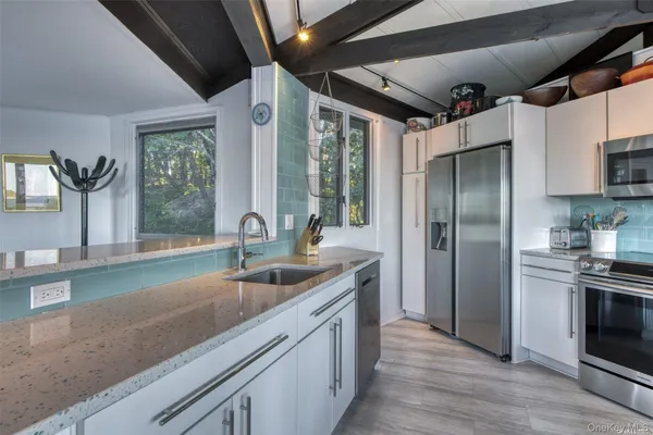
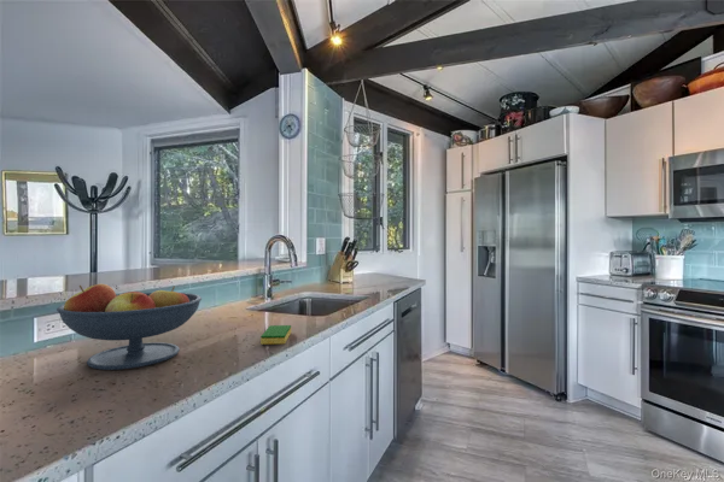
+ fruit bowl [56,283,203,371]
+ dish sponge [259,324,292,346]
